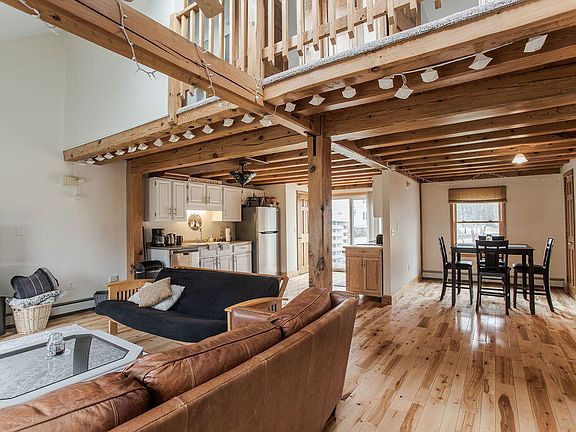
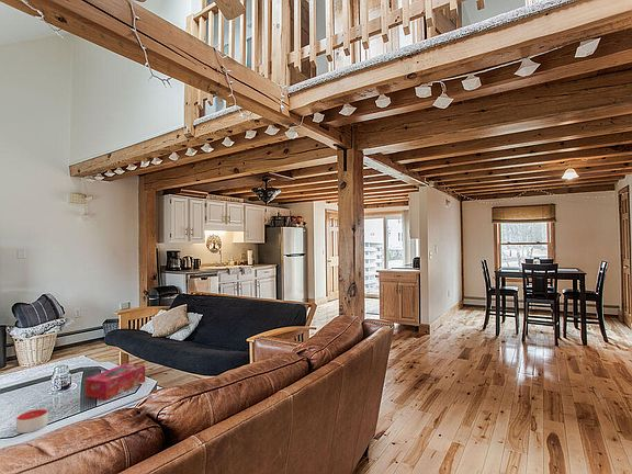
+ candle [15,407,49,435]
+ tissue box [84,362,146,400]
